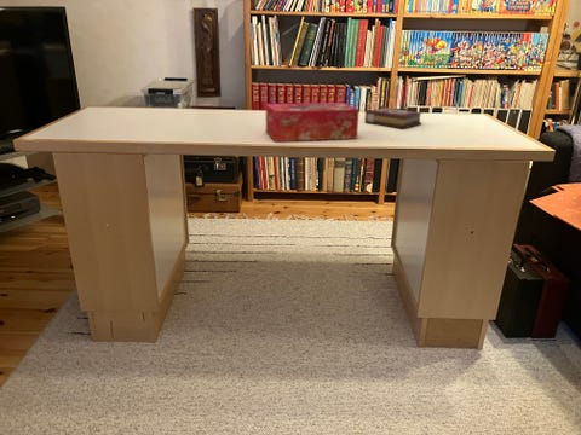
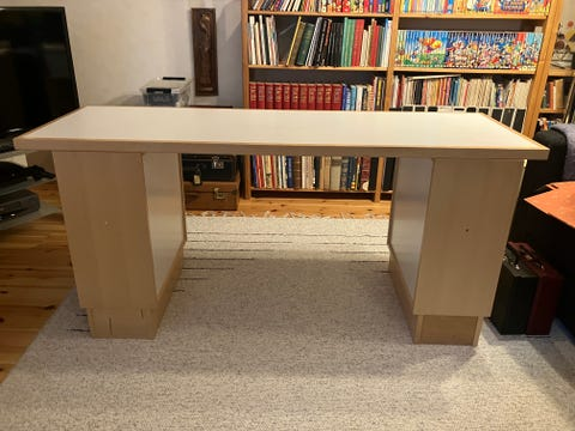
- tissue box [265,102,361,143]
- book [363,106,422,130]
